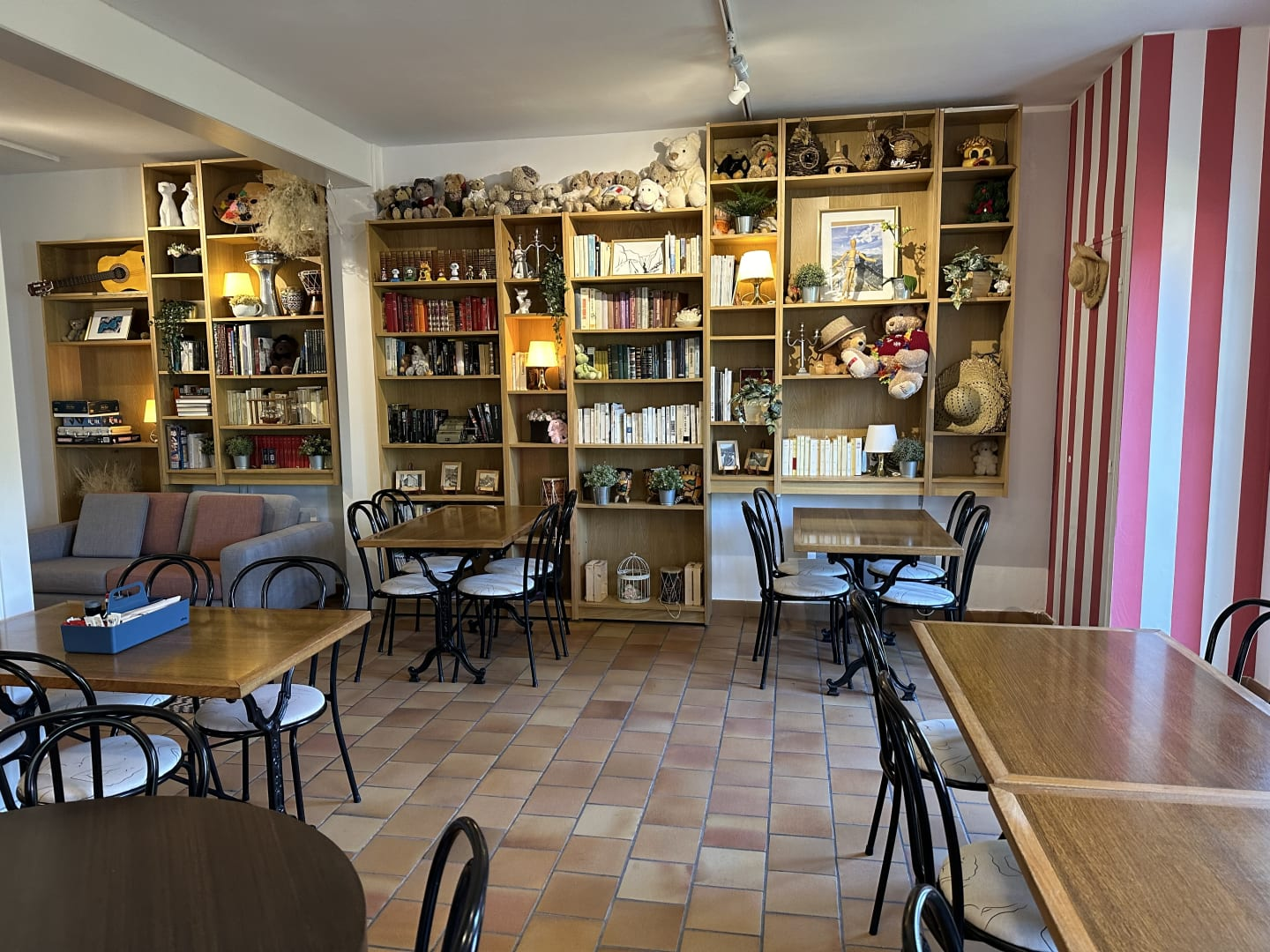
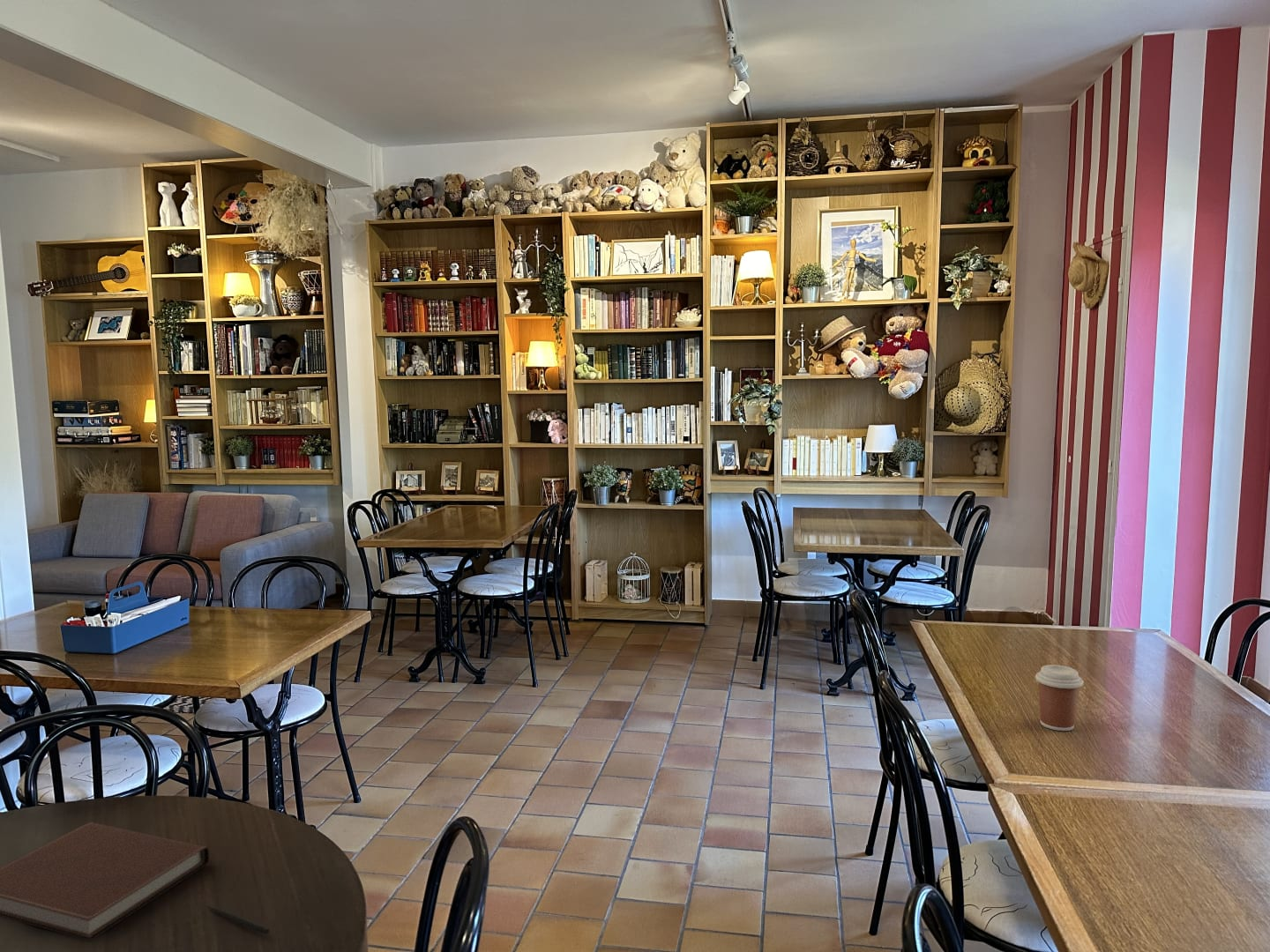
+ pen [205,905,270,935]
+ coffee cup [1035,664,1084,732]
+ notebook [0,822,210,942]
